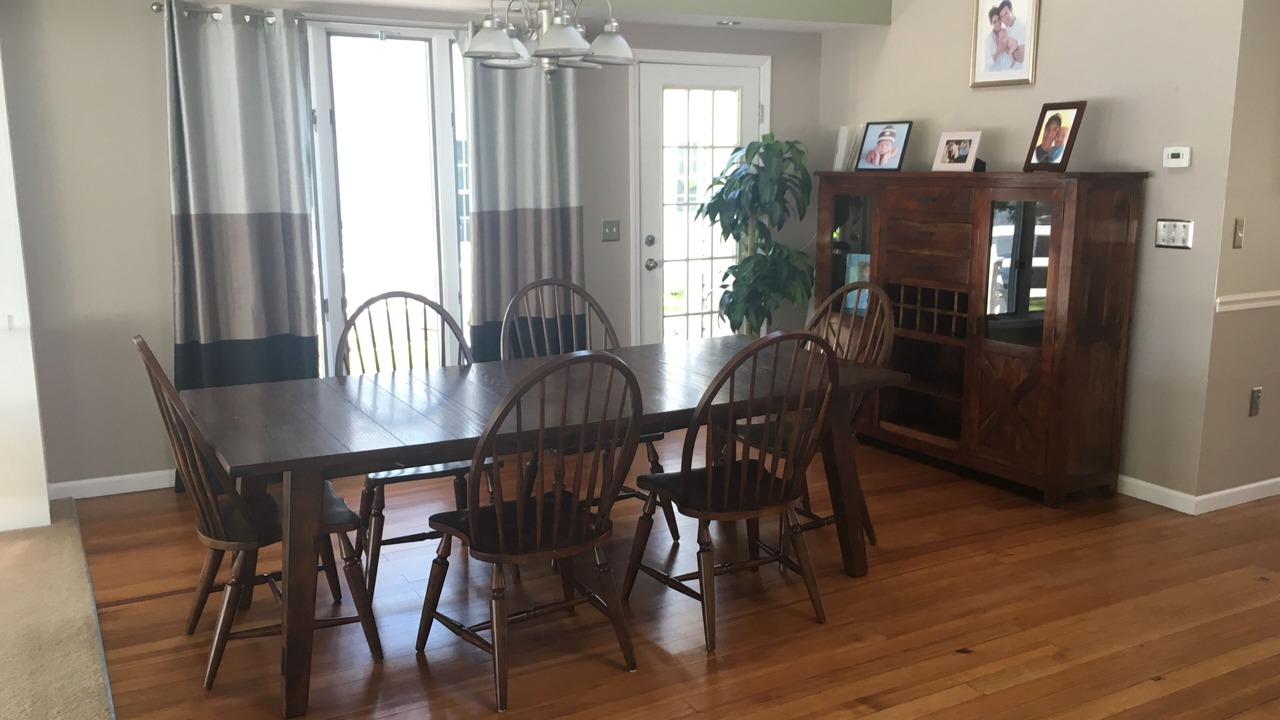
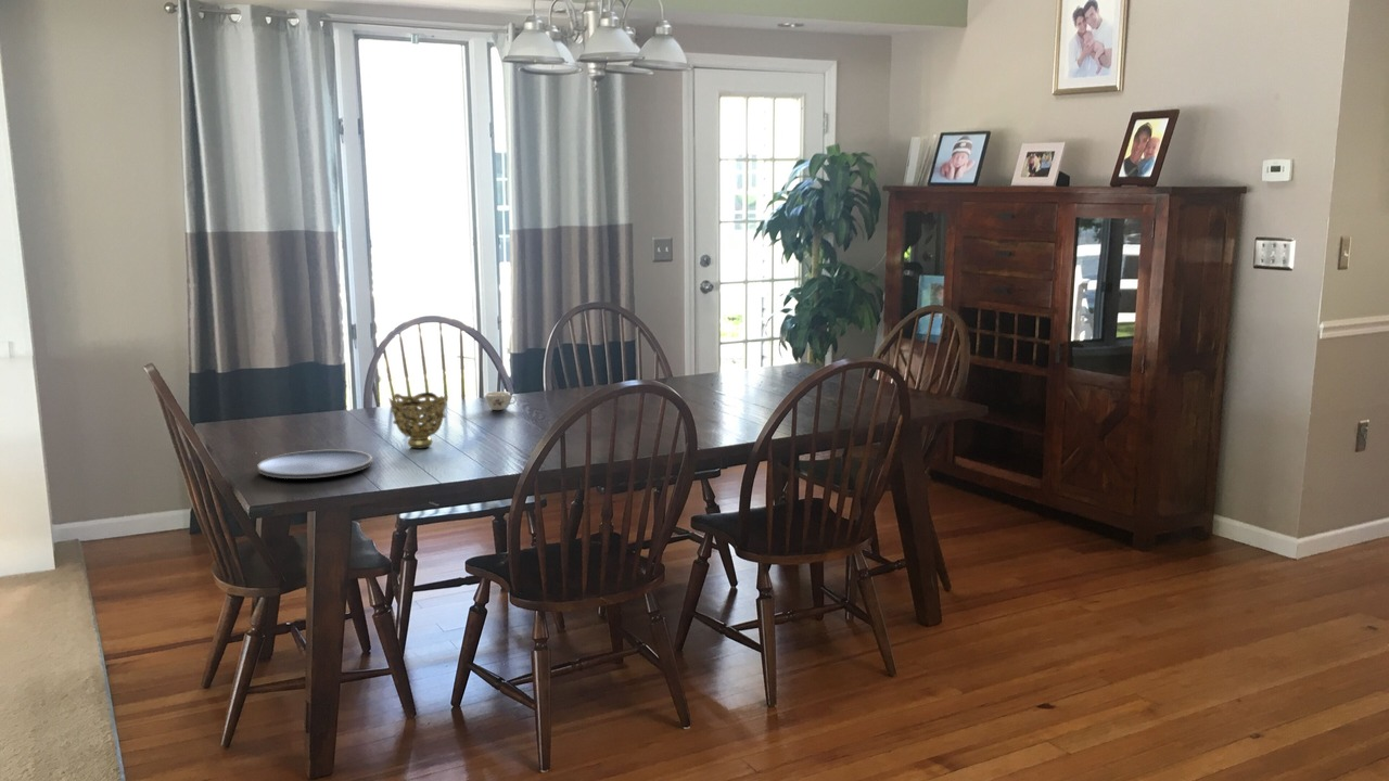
+ decorative bowl [388,392,448,449]
+ plate [256,449,373,479]
+ teacup [483,390,518,411]
